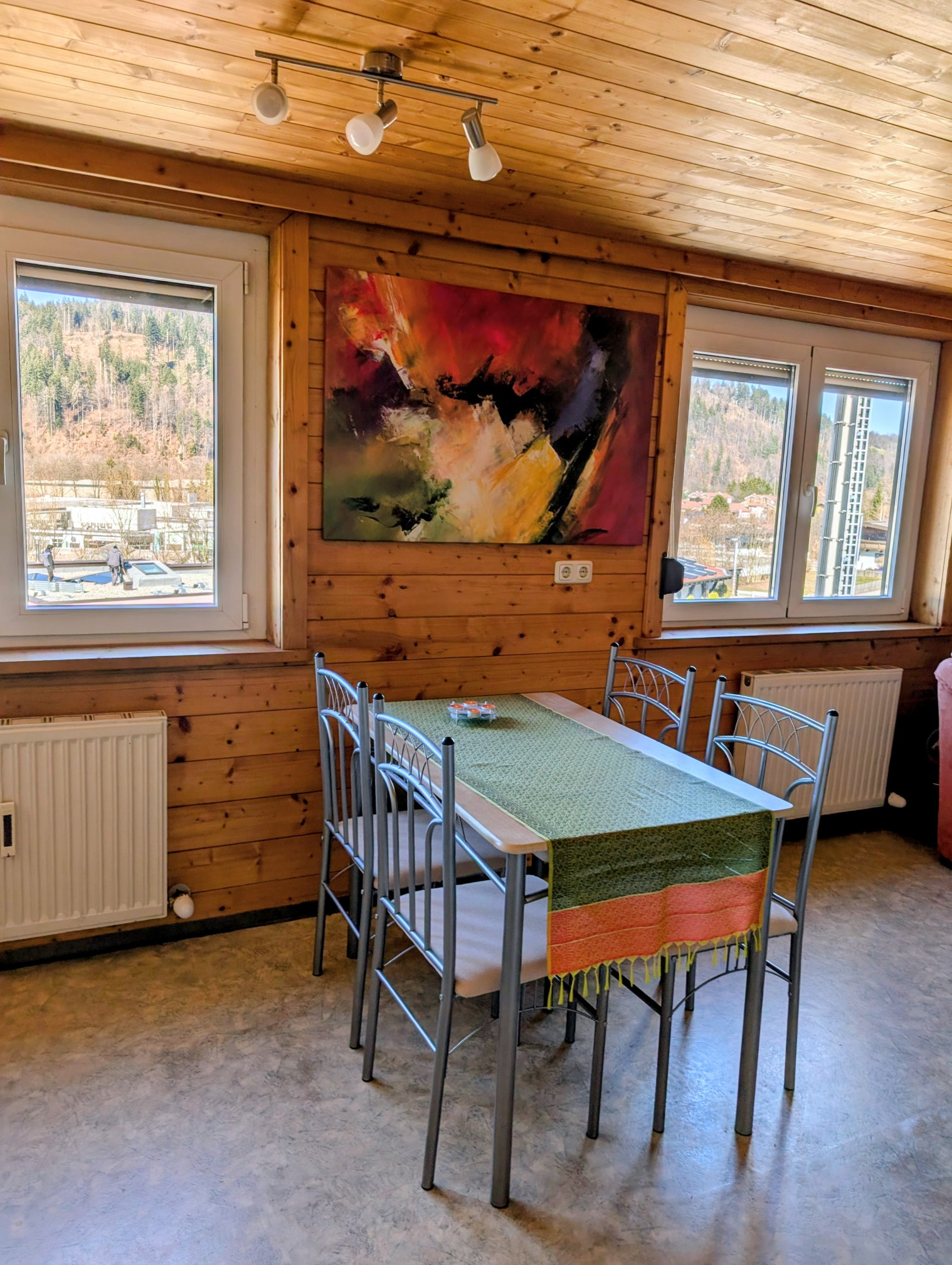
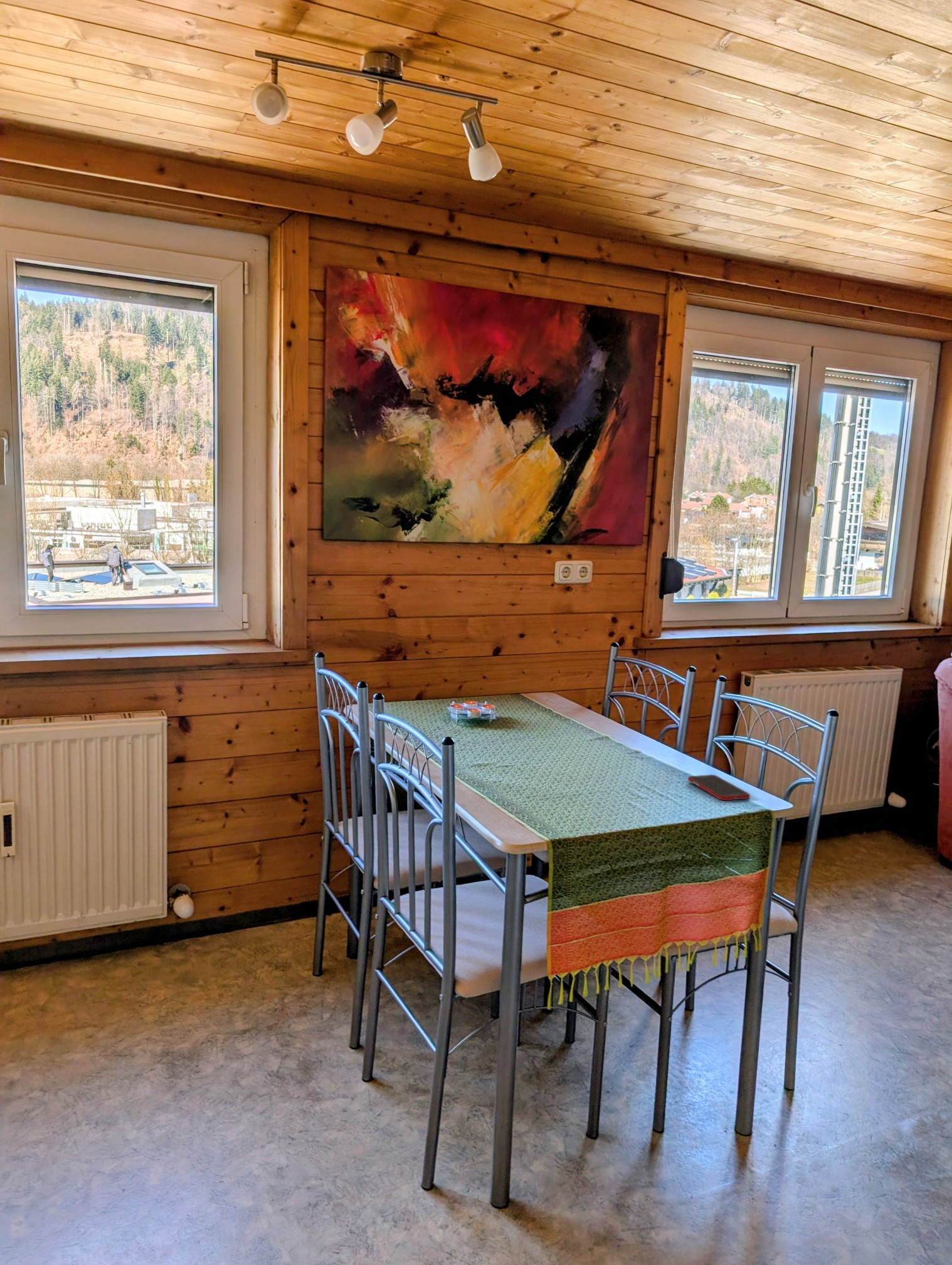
+ cell phone [687,774,751,801]
